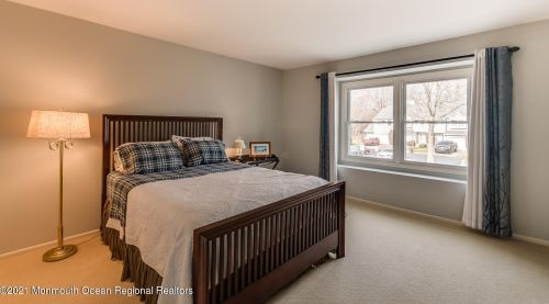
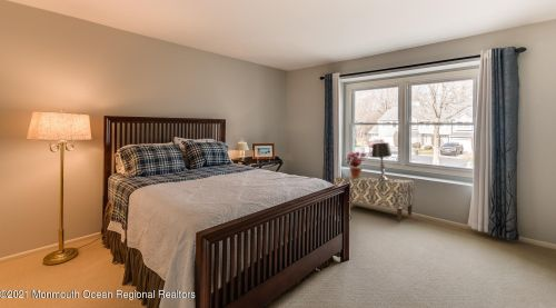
+ table lamp [370,142,393,181]
+ potted plant [345,151,369,178]
+ bench [332,175,416,221]
